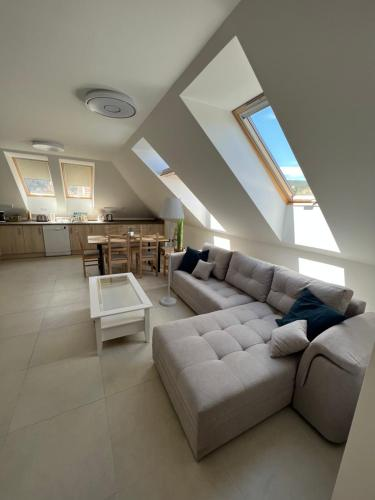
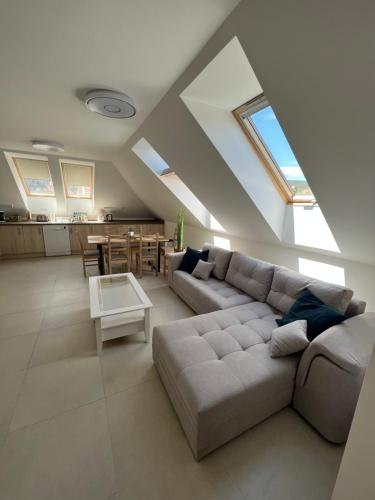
- floor lamp [158,197,186,307]
